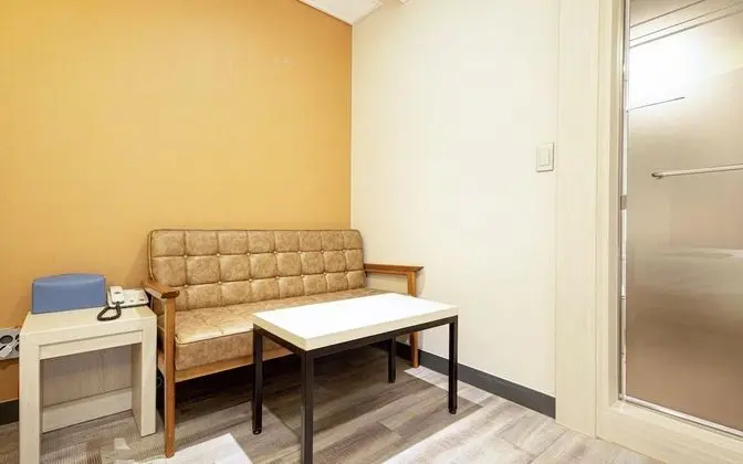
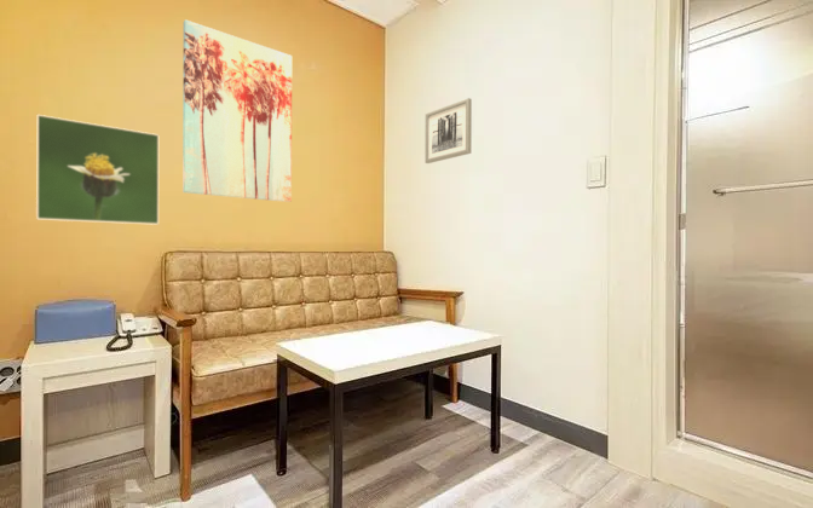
+ wall art [425,97,473,164]
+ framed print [35,114,160,226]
+ wall art [181,18,293,203]
